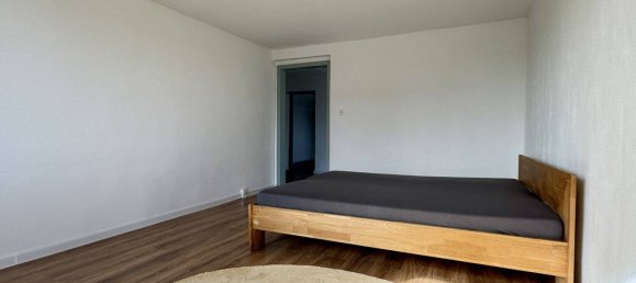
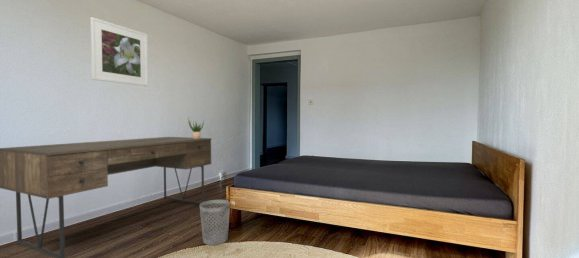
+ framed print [89,16,149,87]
+ desk [0,136,212,258]
+ wastebasket [199,199,231,246]
+ potted plant [187,118,205,139]
